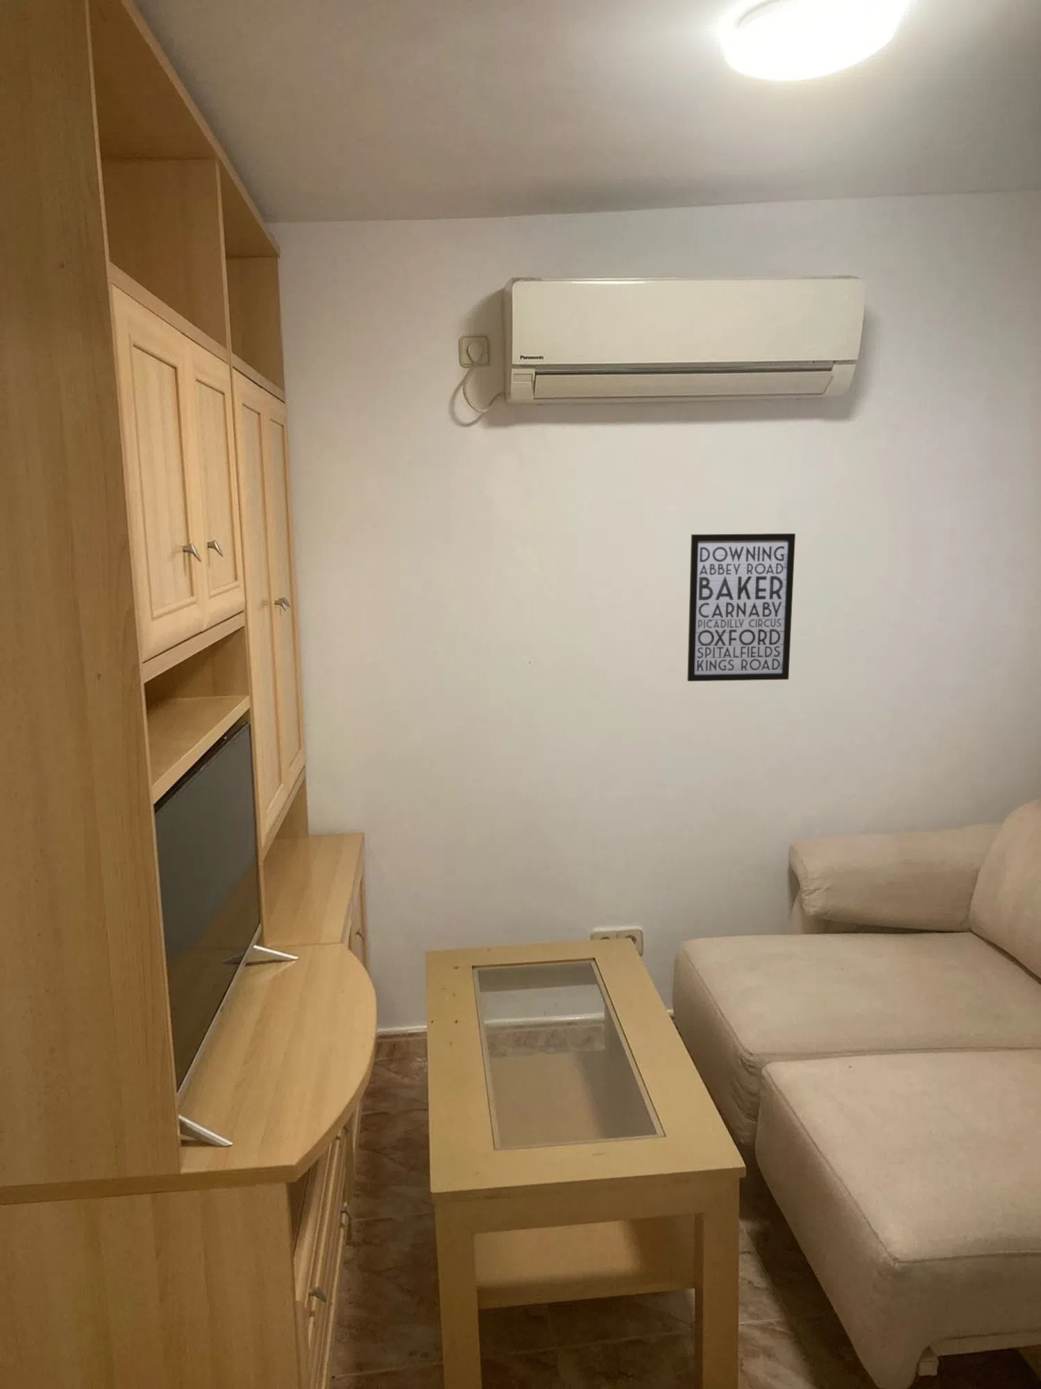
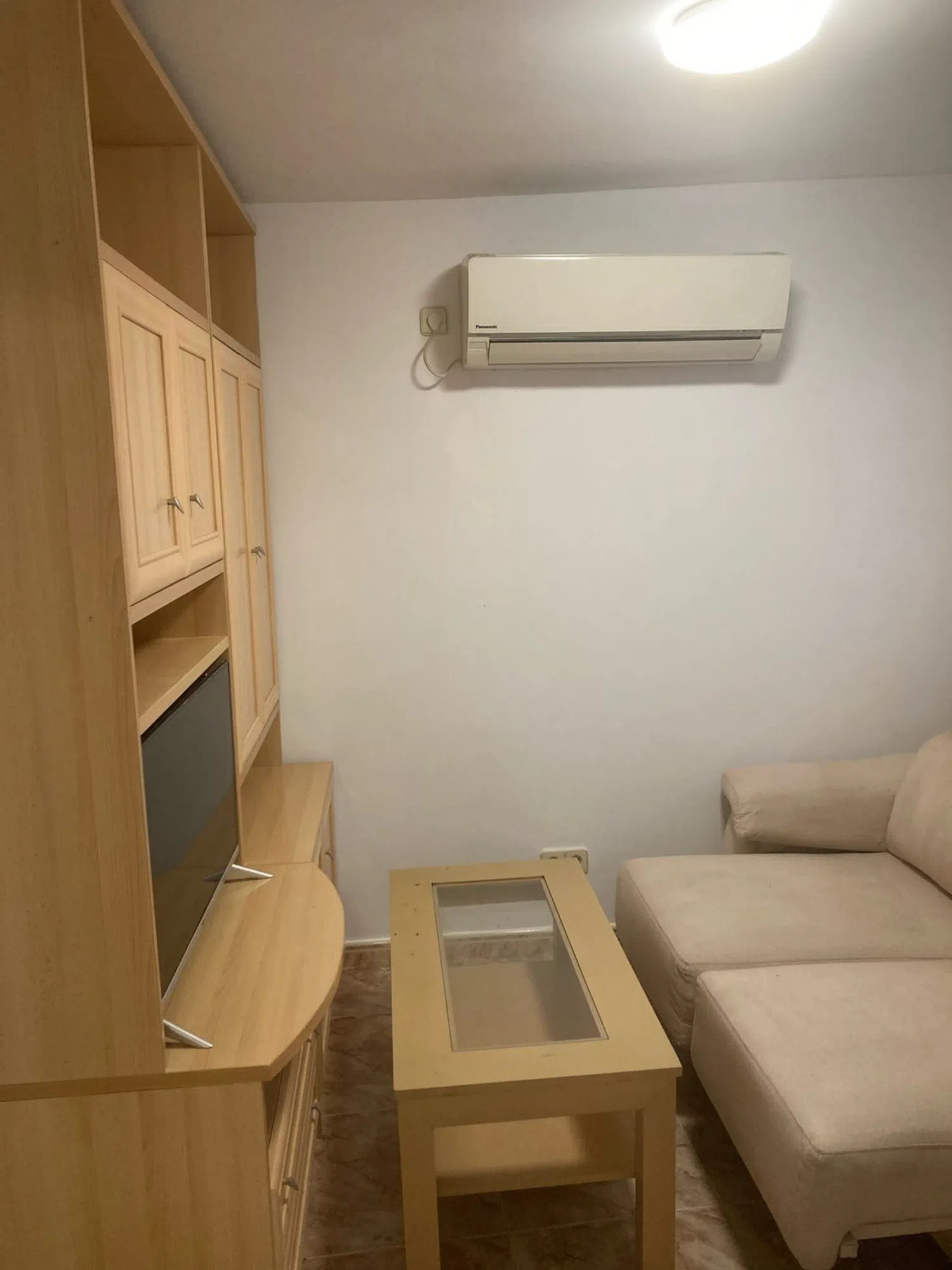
- wall art [687,533,796,682]
